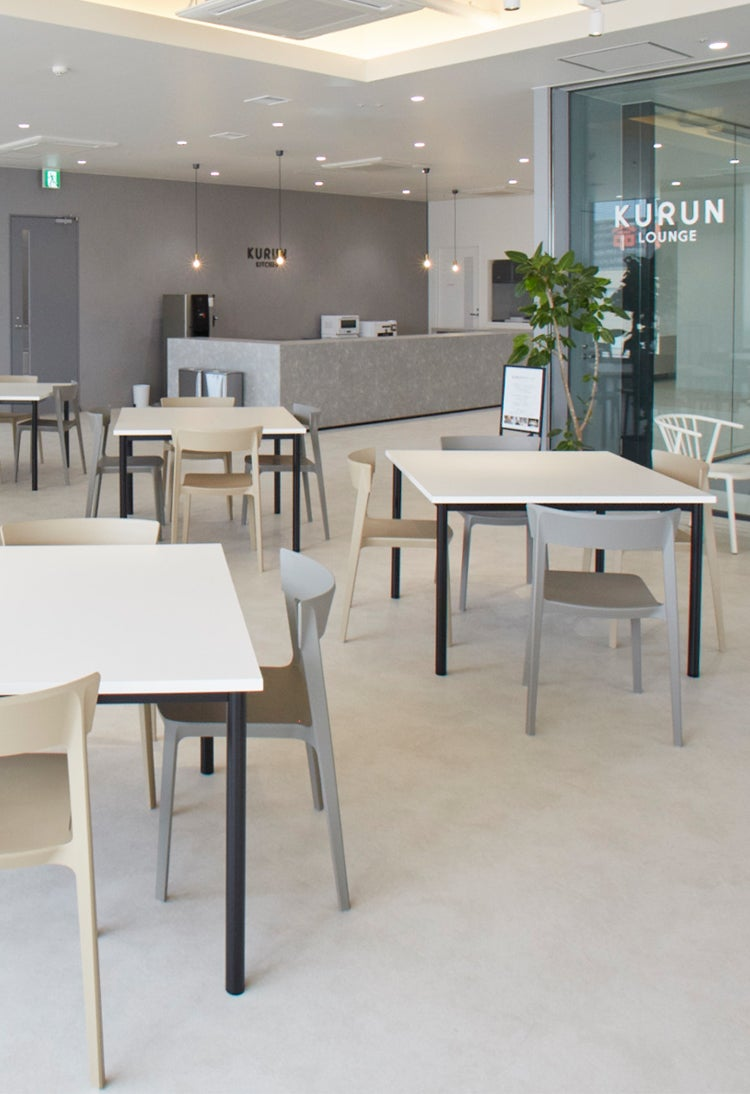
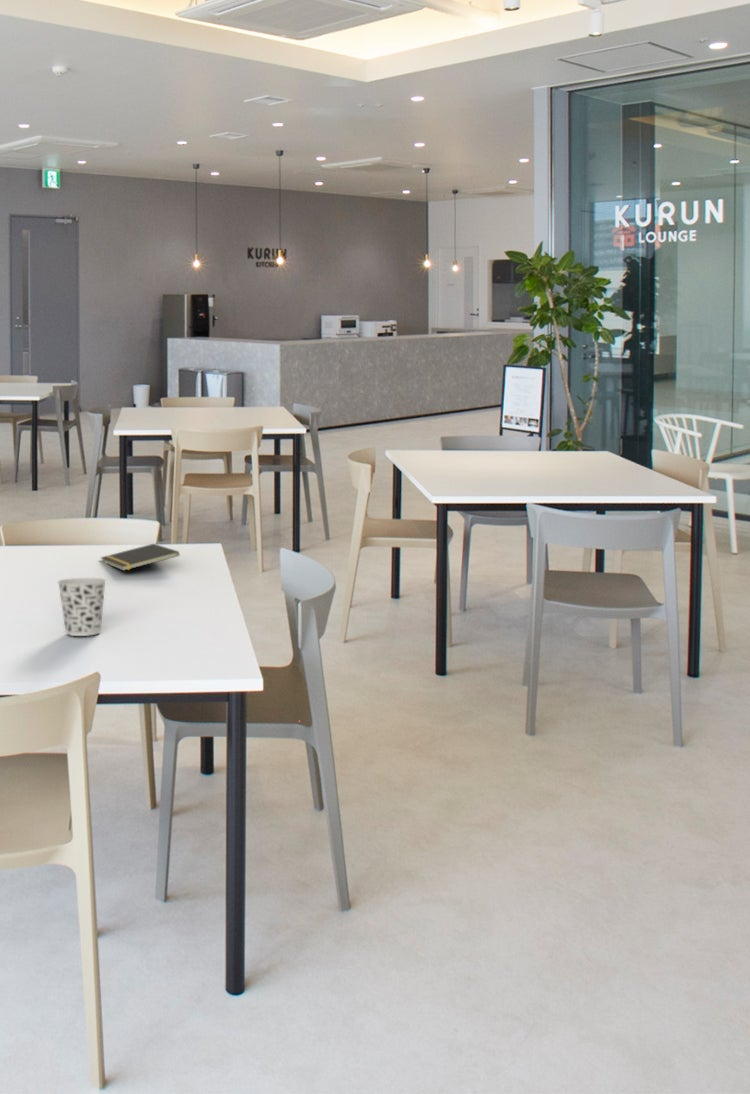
+ cup [57,577,107,637]
+ notepad [100,543,180,572]
